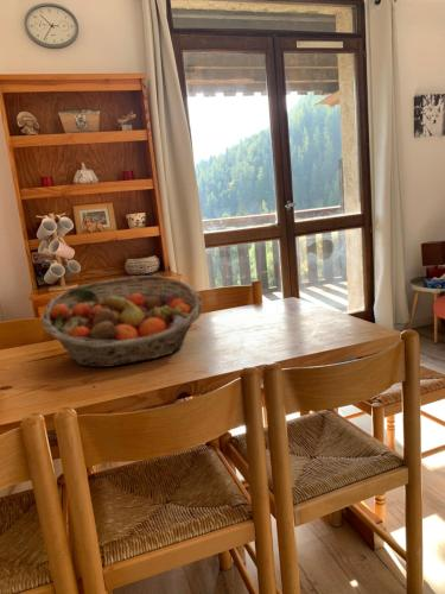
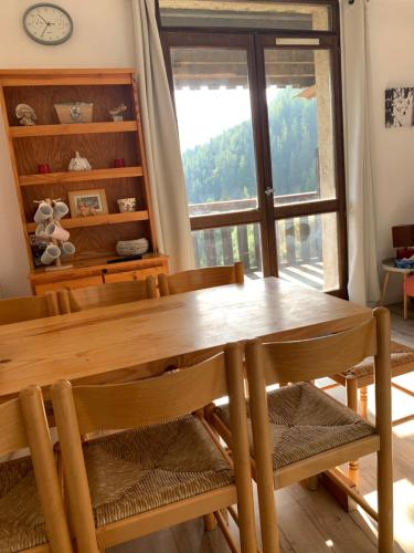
- fruit basket [40,274,204,368]
